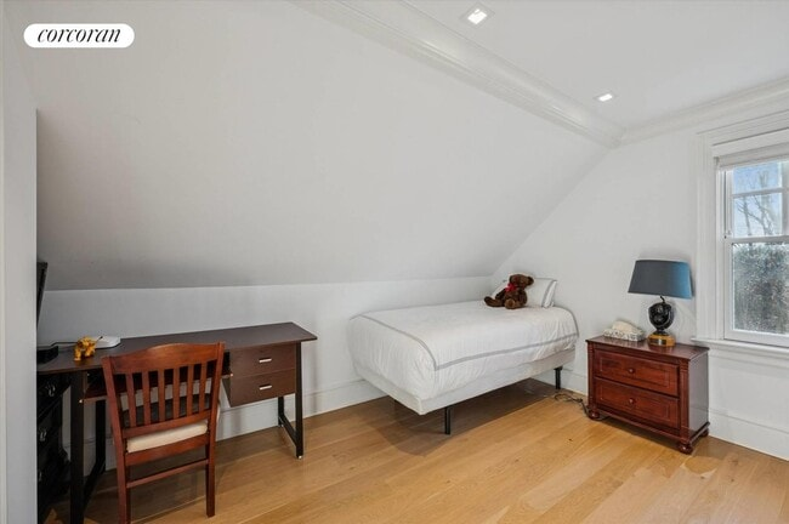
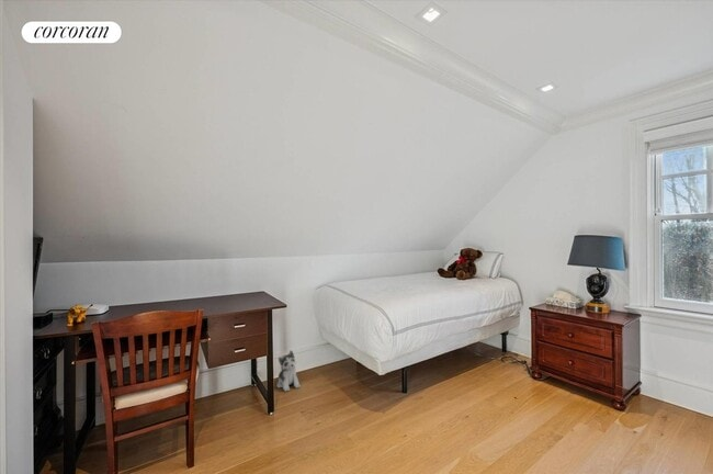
+ plush toy [275,349,302,393]
